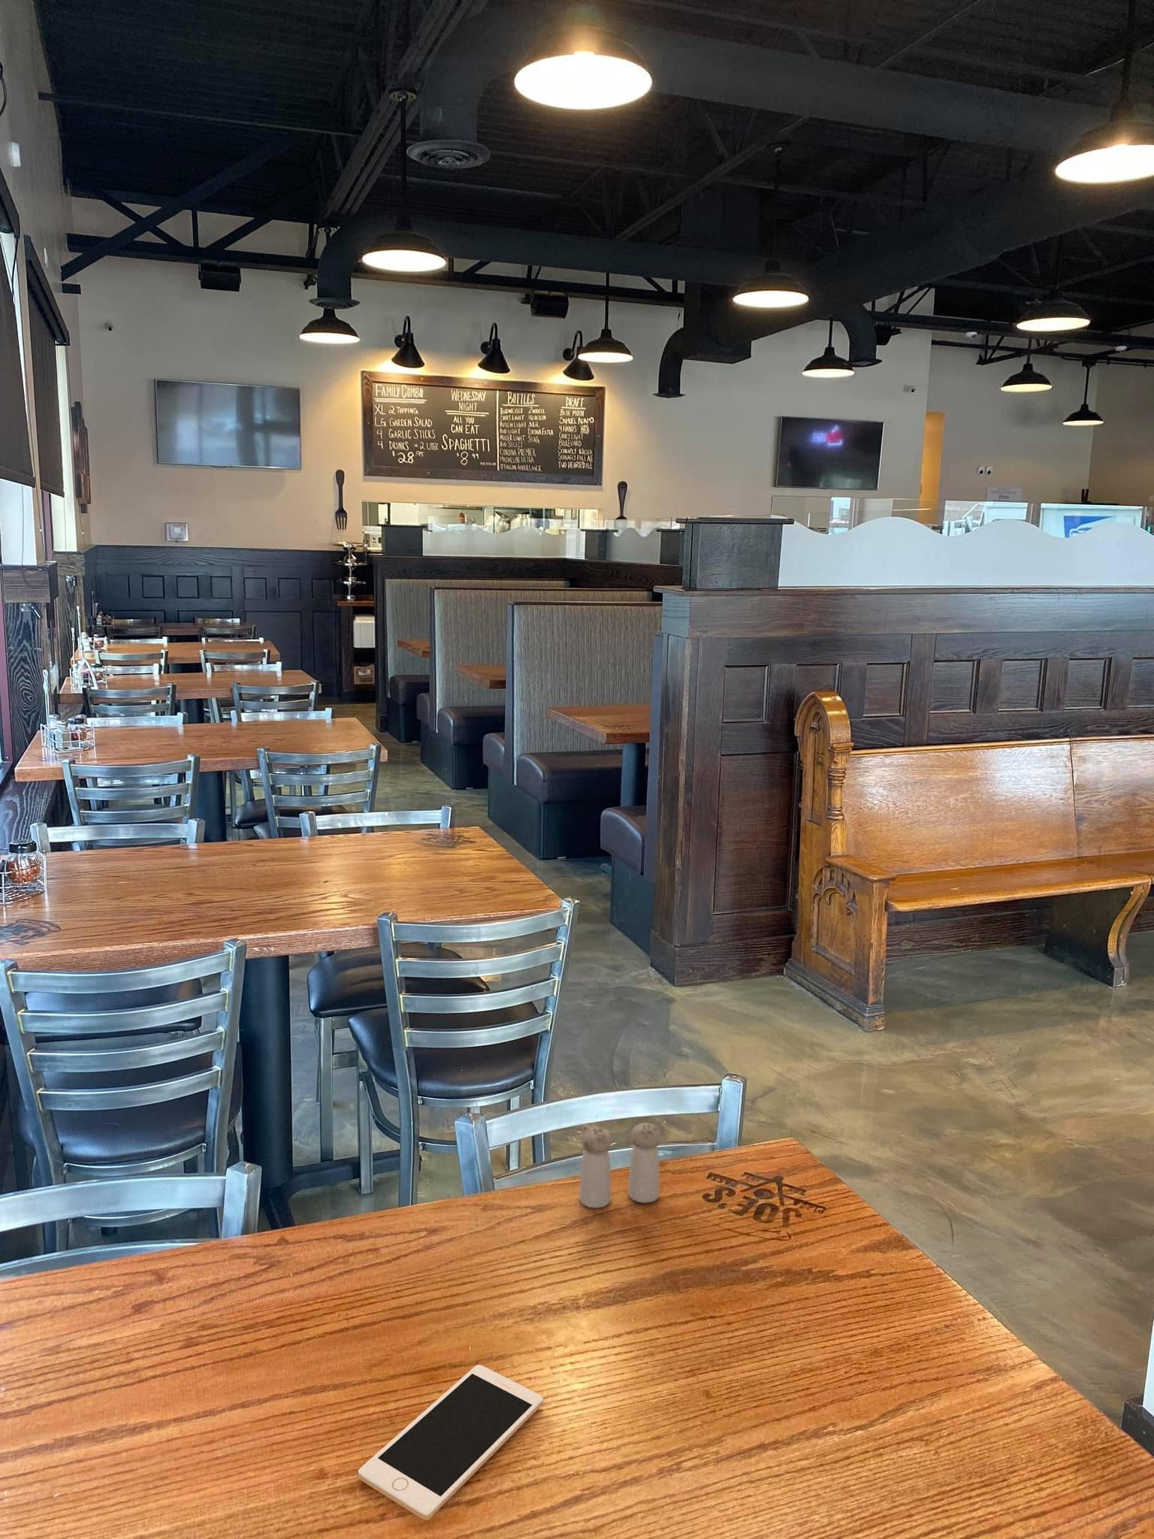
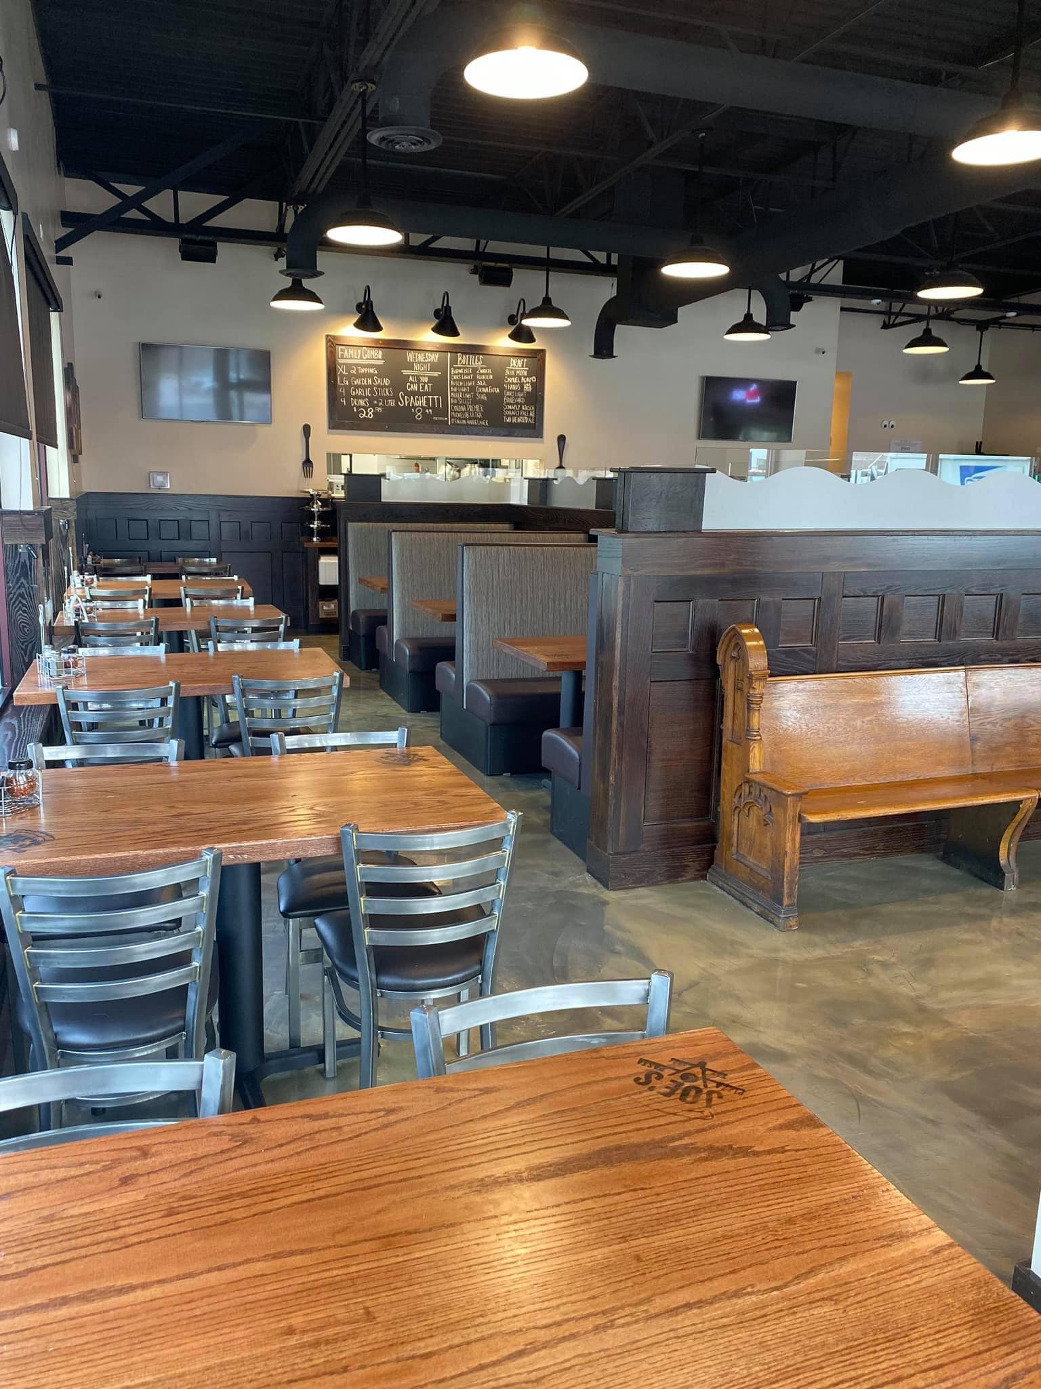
- salt and pepper shaker [578,1122,662,1209]
- cell phone [358,1364,544,1521]
